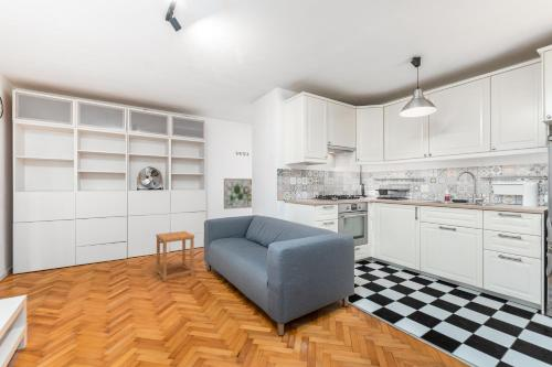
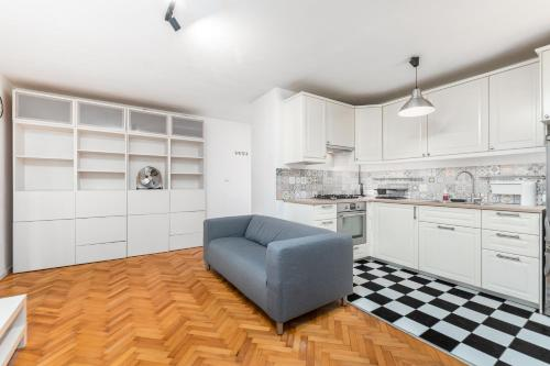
- wall art [223,177,253,211]
- side table [155,230,195,282]
